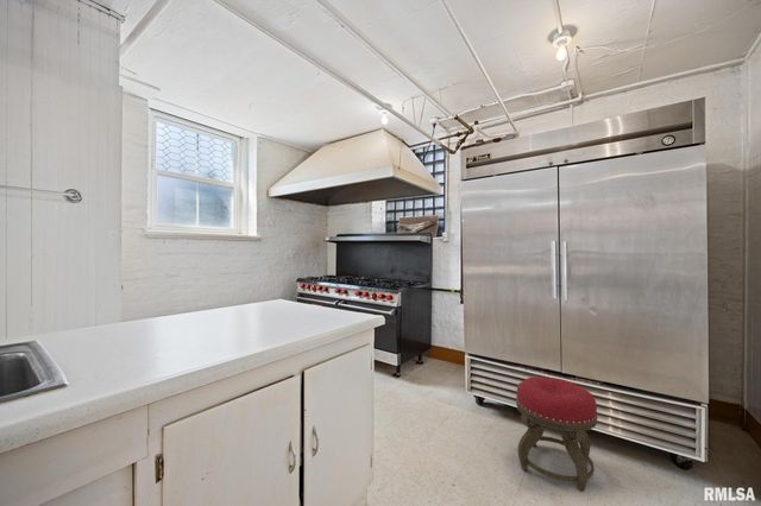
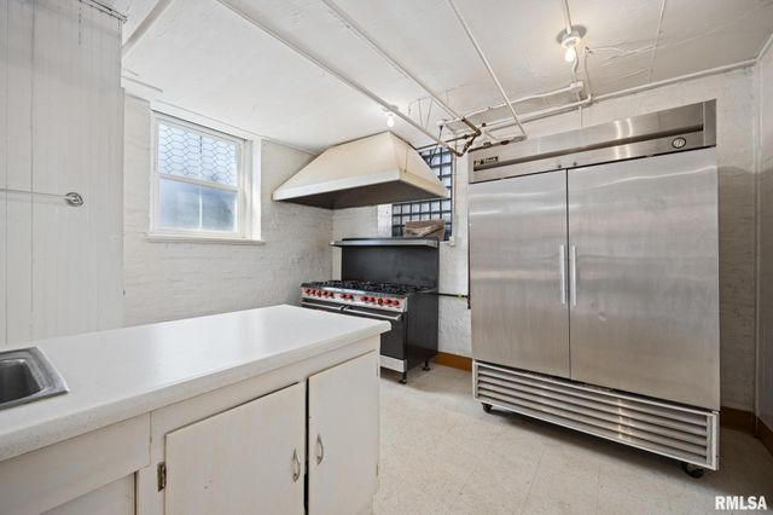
- stool [515,375,598,493]
